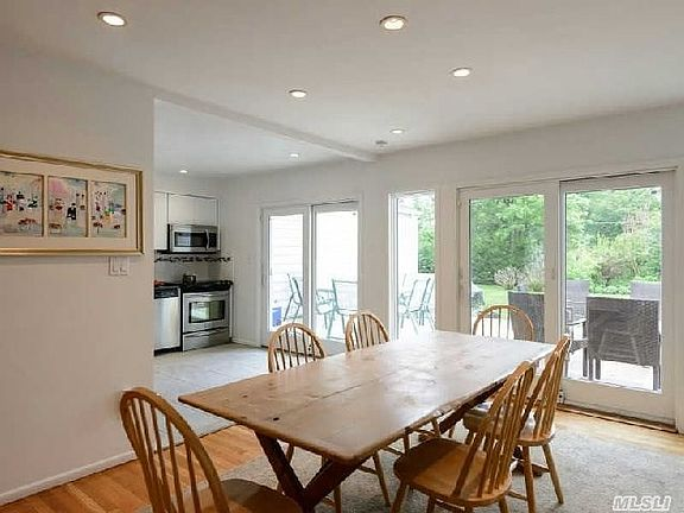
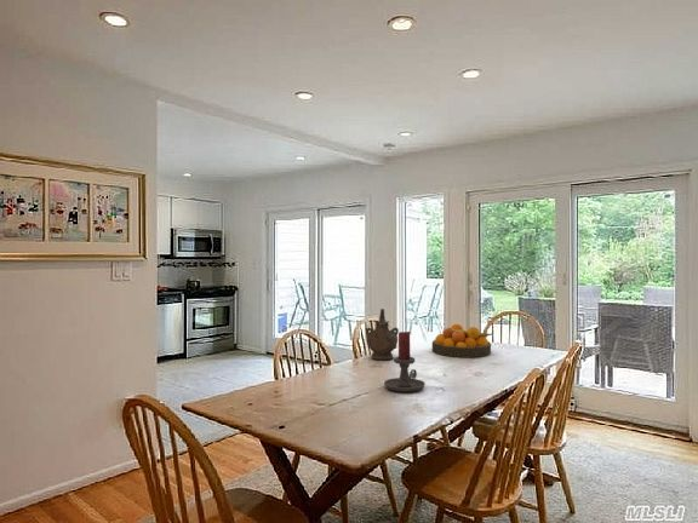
+ fruit bowl [431,323,493,358]
+ candle holder [383,331,427,393]
+ ceremonial vessel [365,308,400,361]
